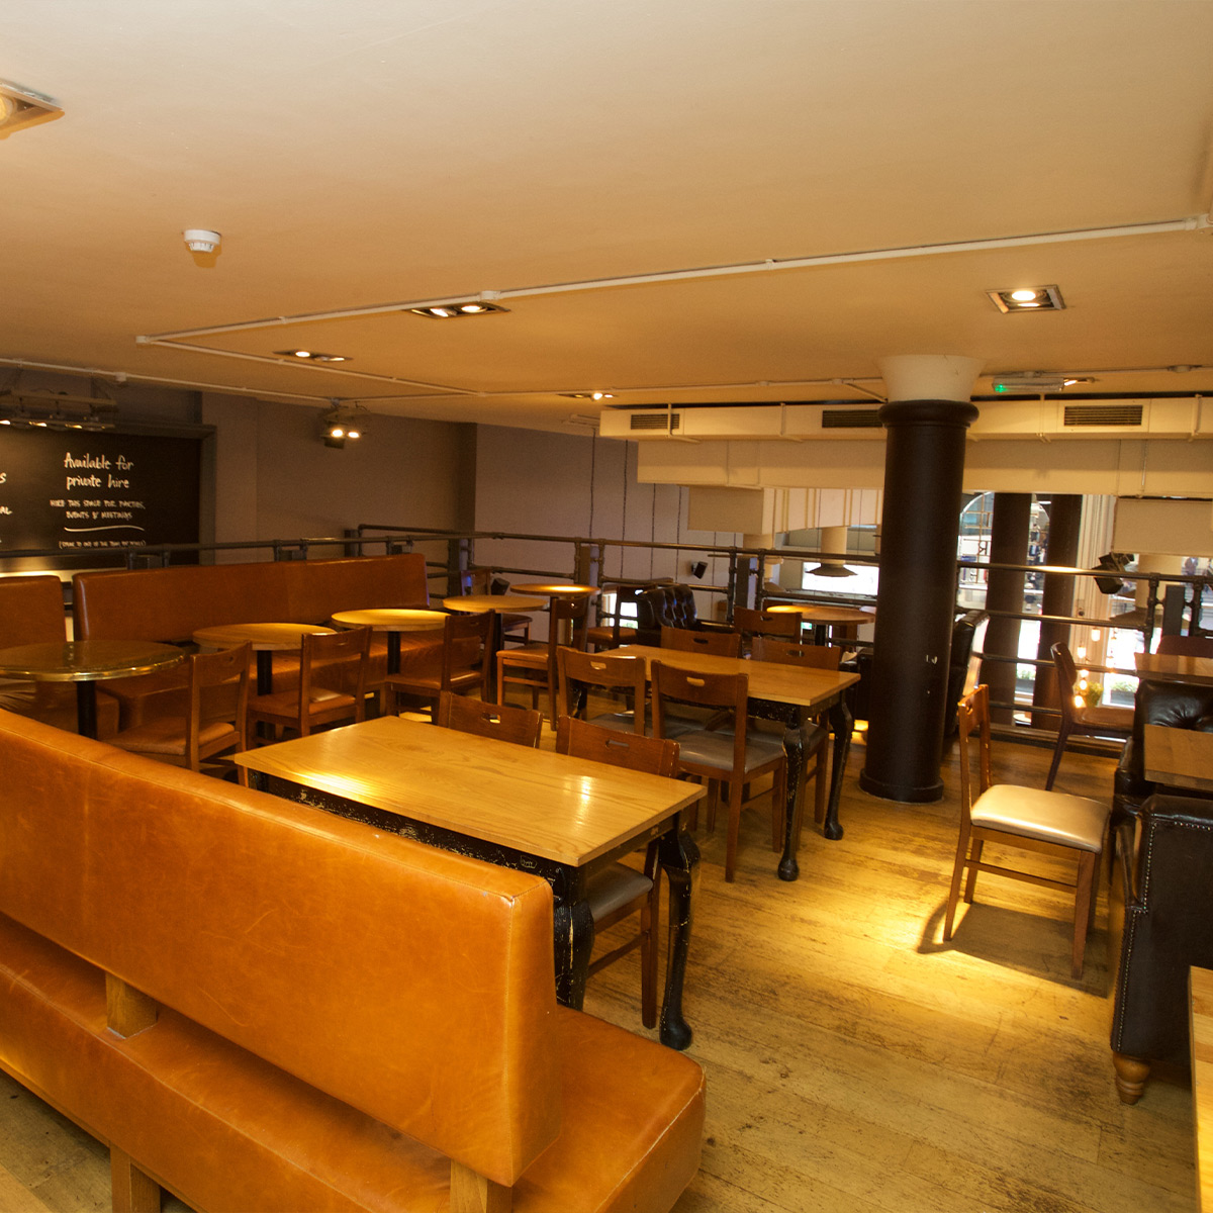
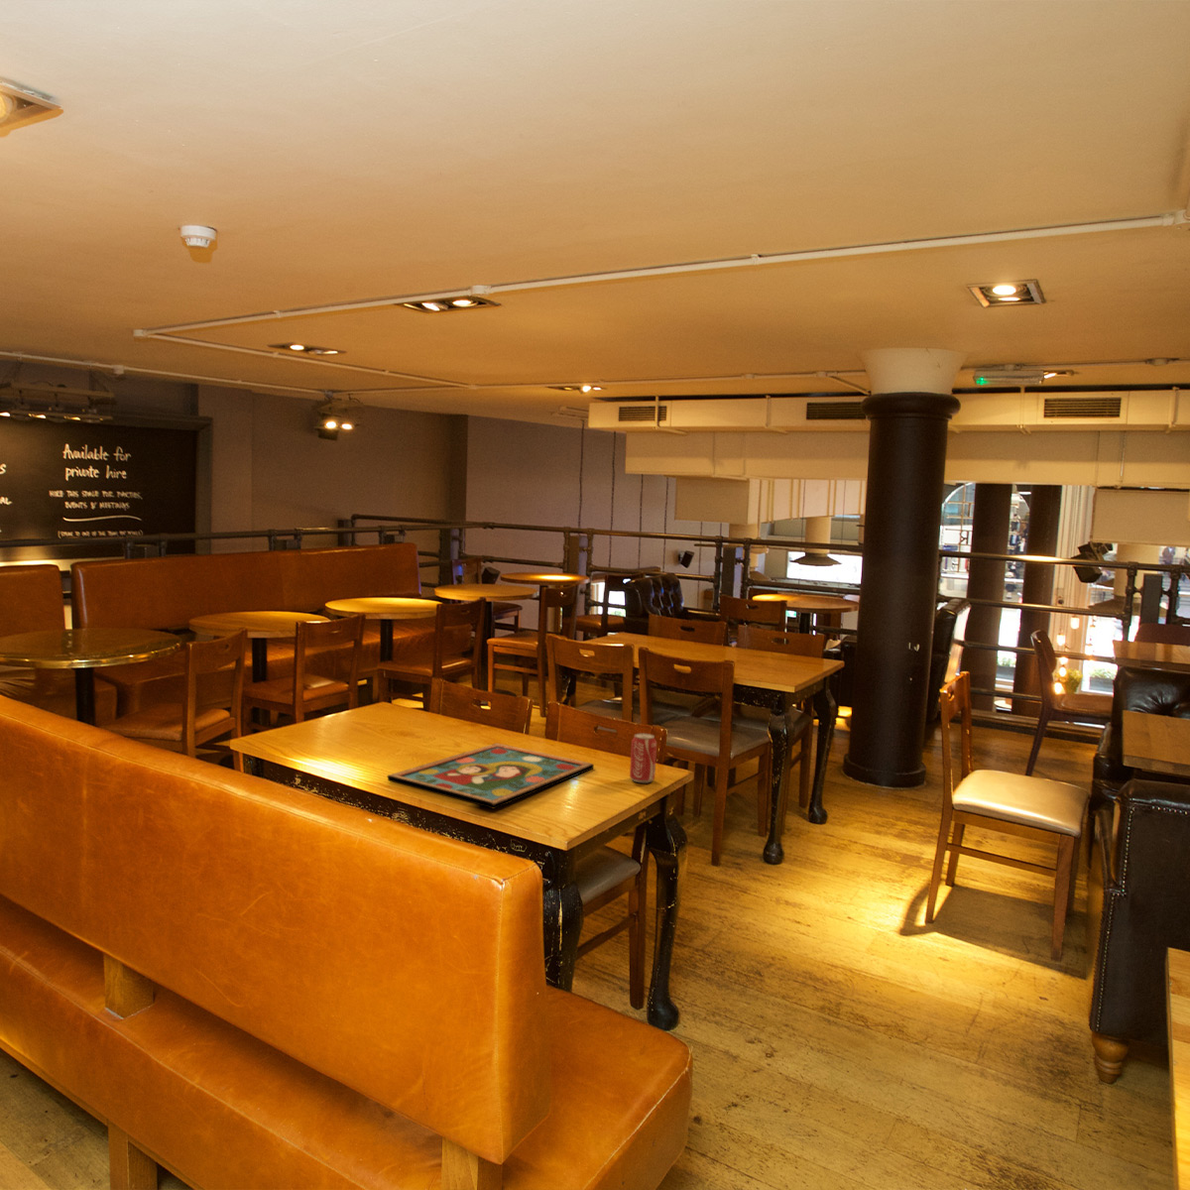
+ framed painting [386,743,595,810]
+ beverage can [629,732,657,784]
